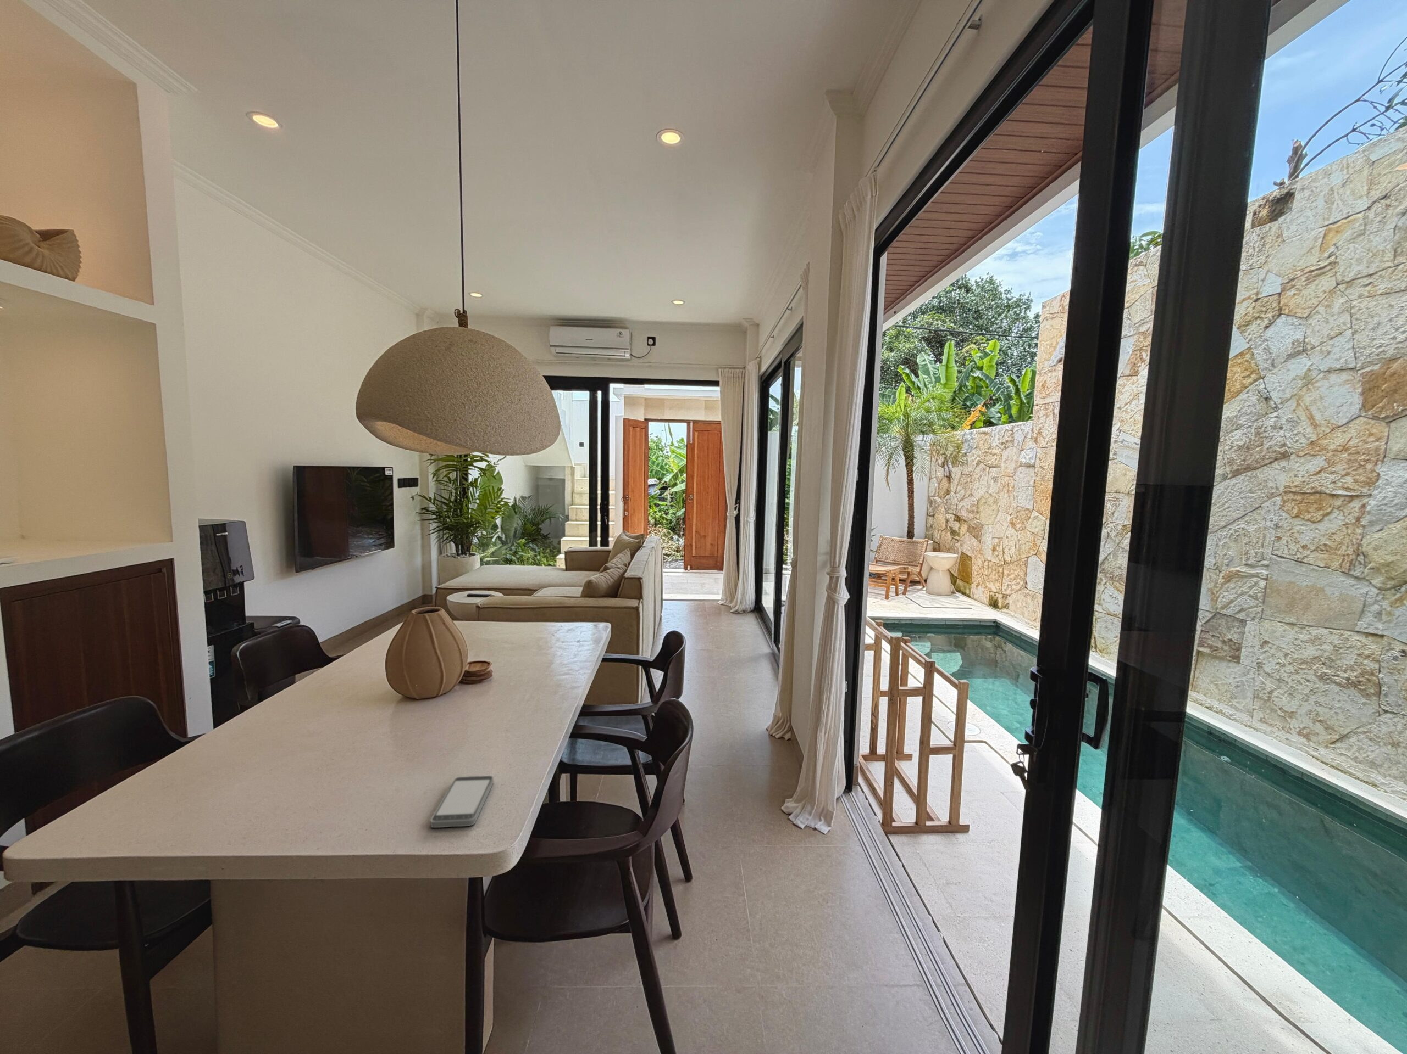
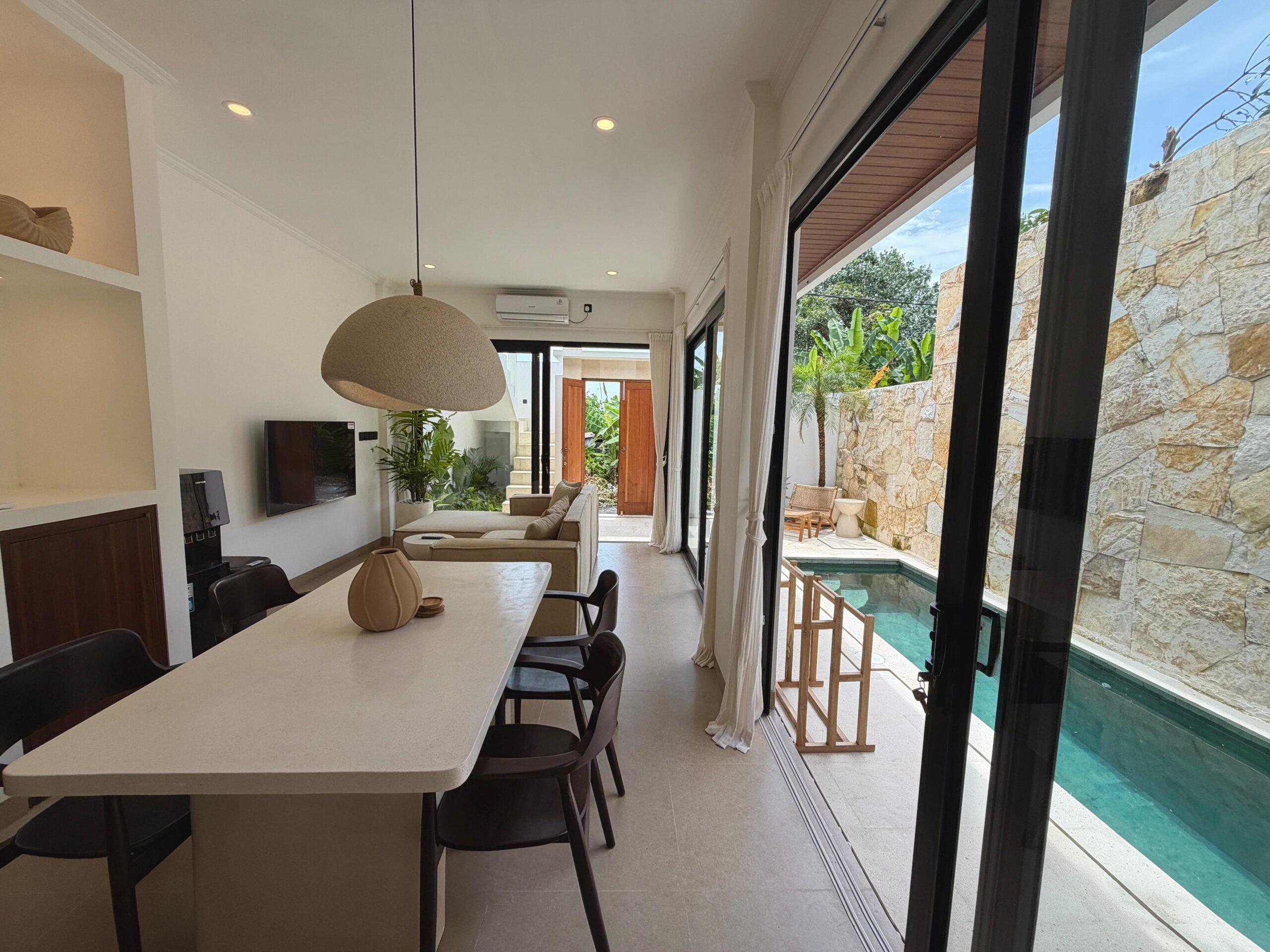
- smartphone [430,775,494,828]
